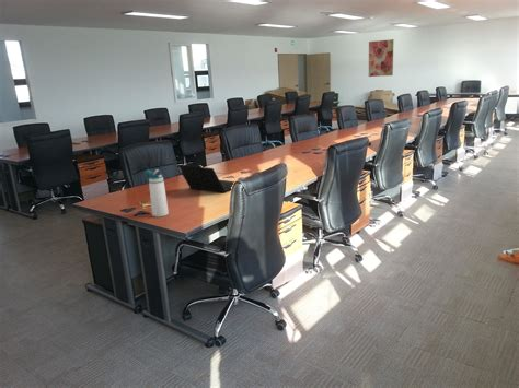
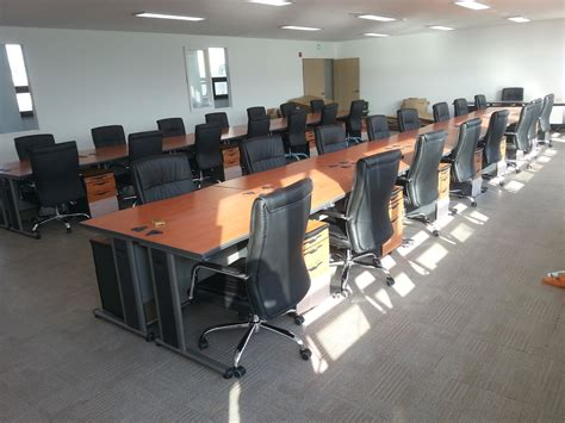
- laptop computer [176,164,235,193]
- wall art [368,38,394,78]
- water bottle [143,168,170,217]
